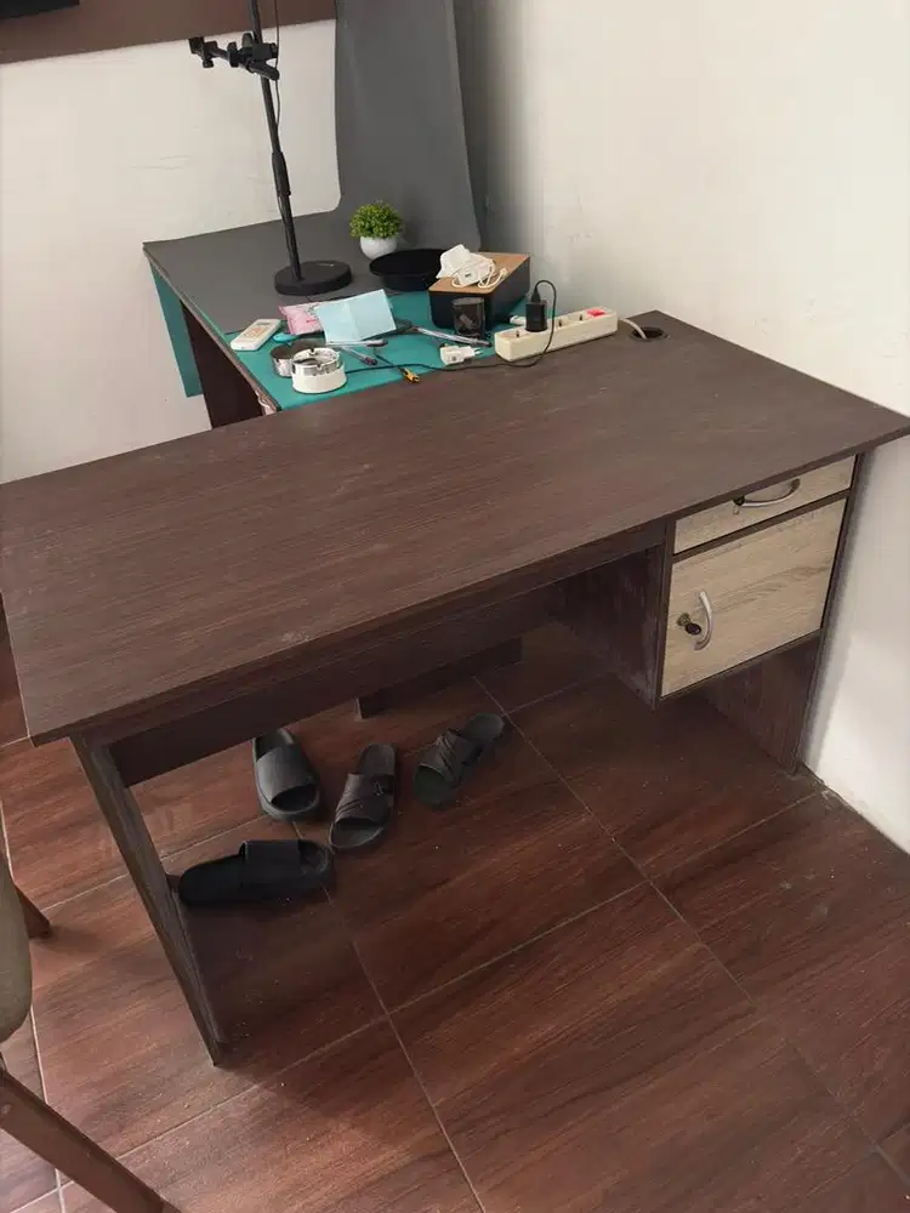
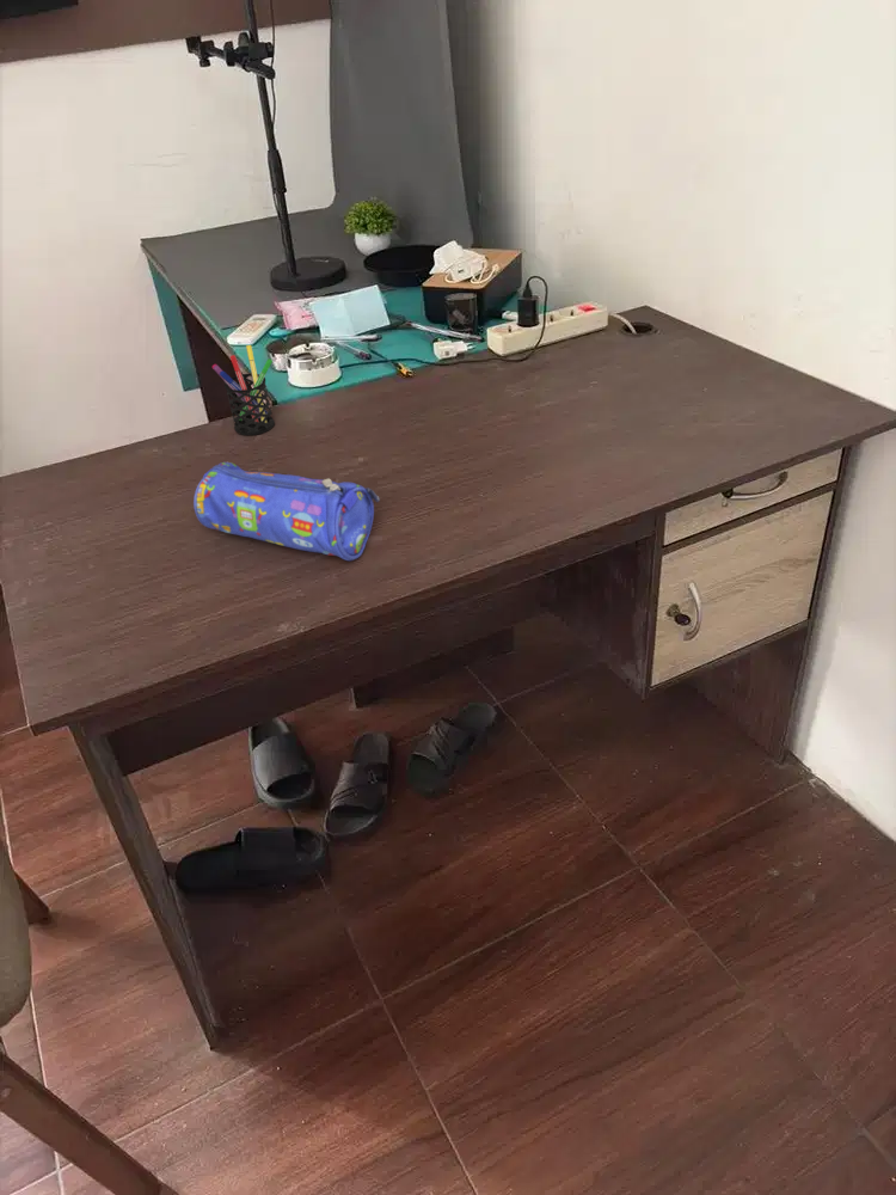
+ pen holder [211,344,276,436]
+ pencil case [192,461,381,562]
